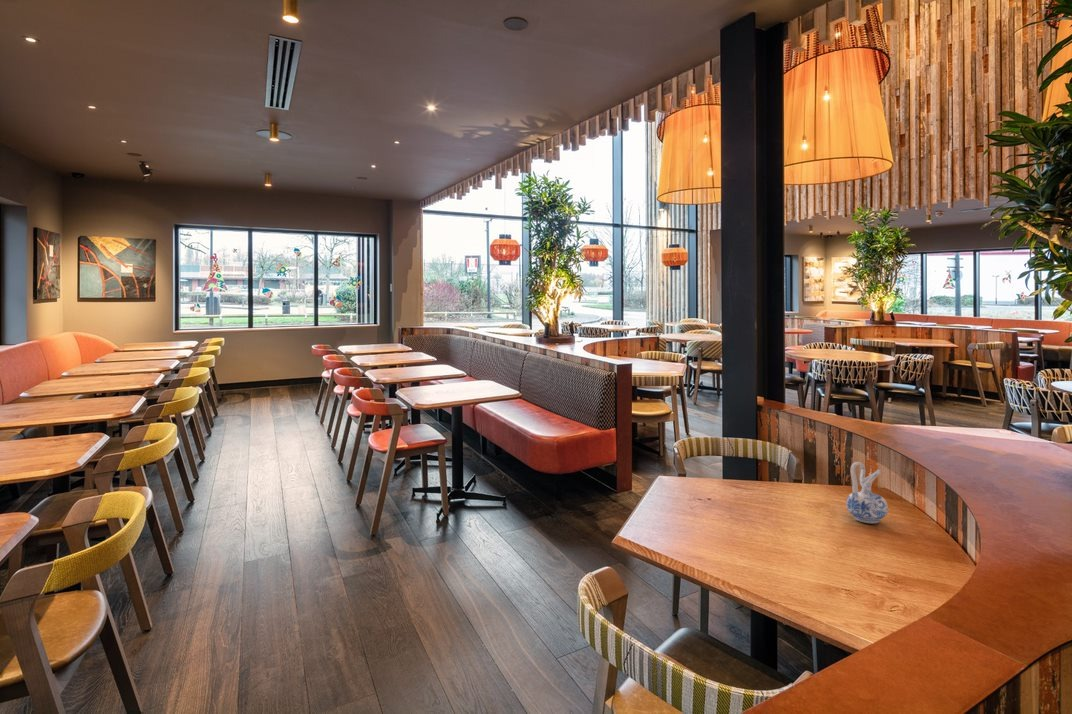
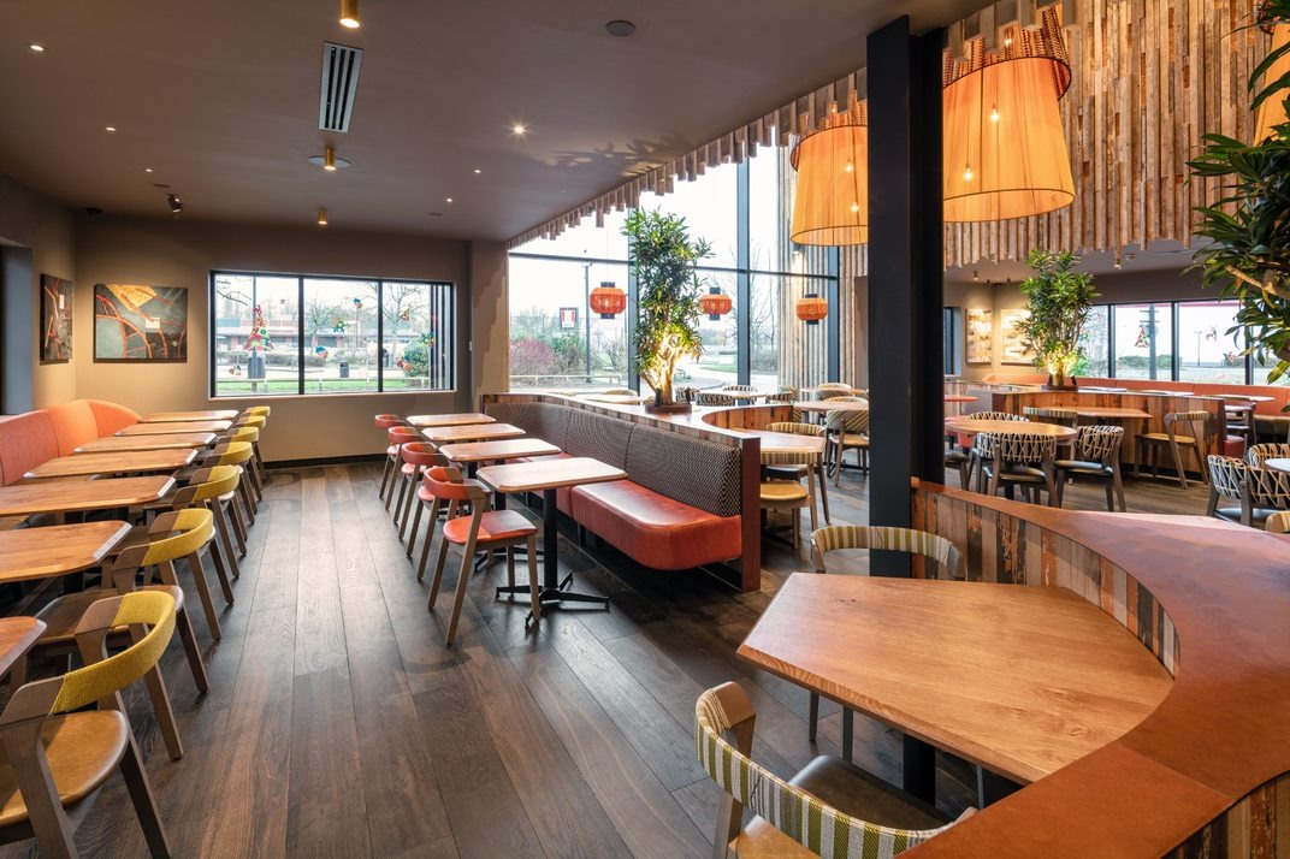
- ceramic pitcher [845,461,889,524]
